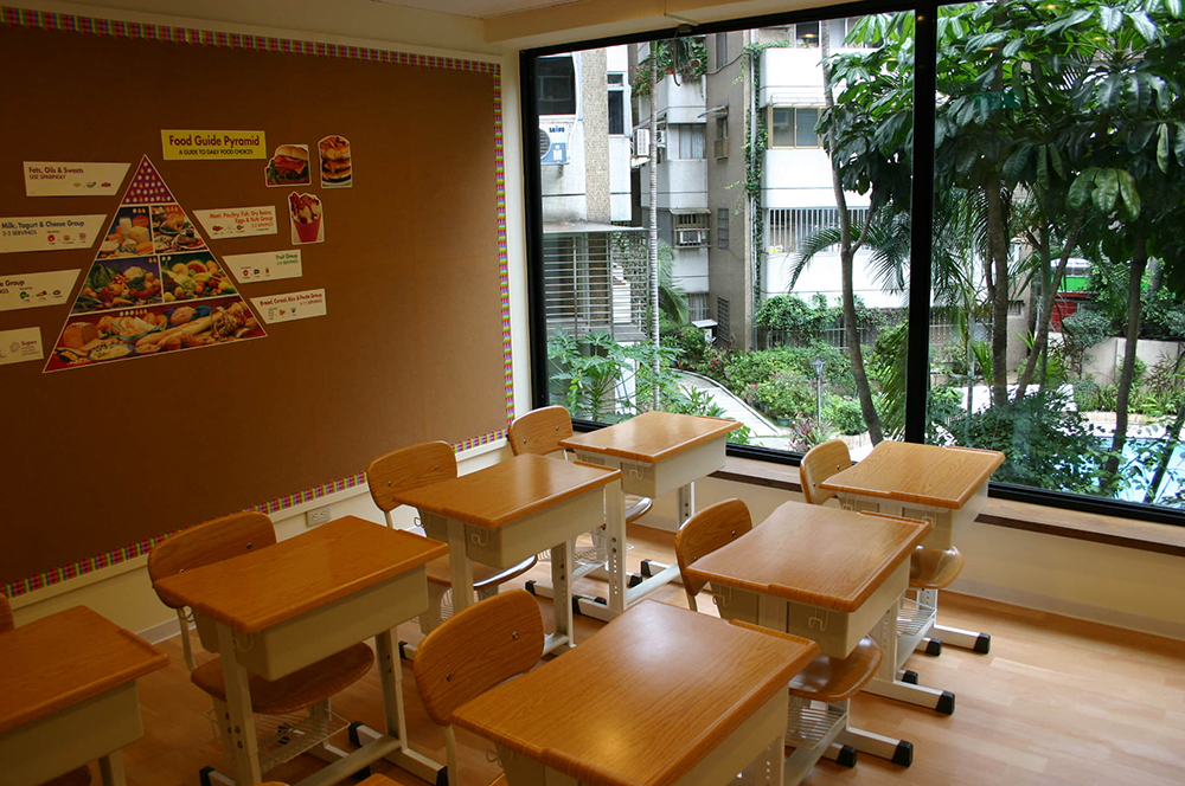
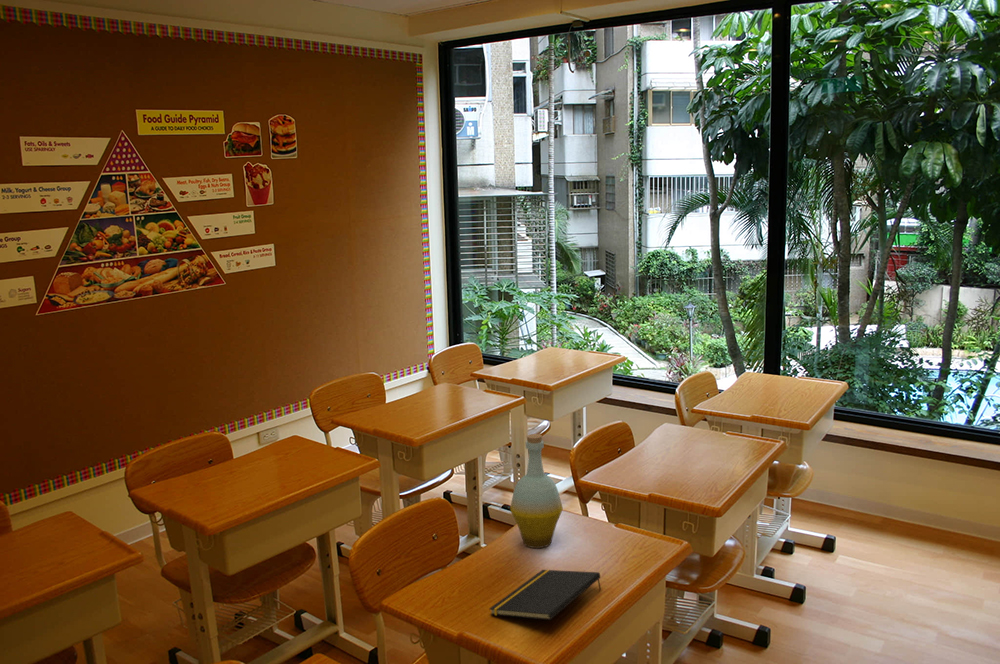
+ bottle [509,433,564,549]
+ notepad [488,569,602,621]
